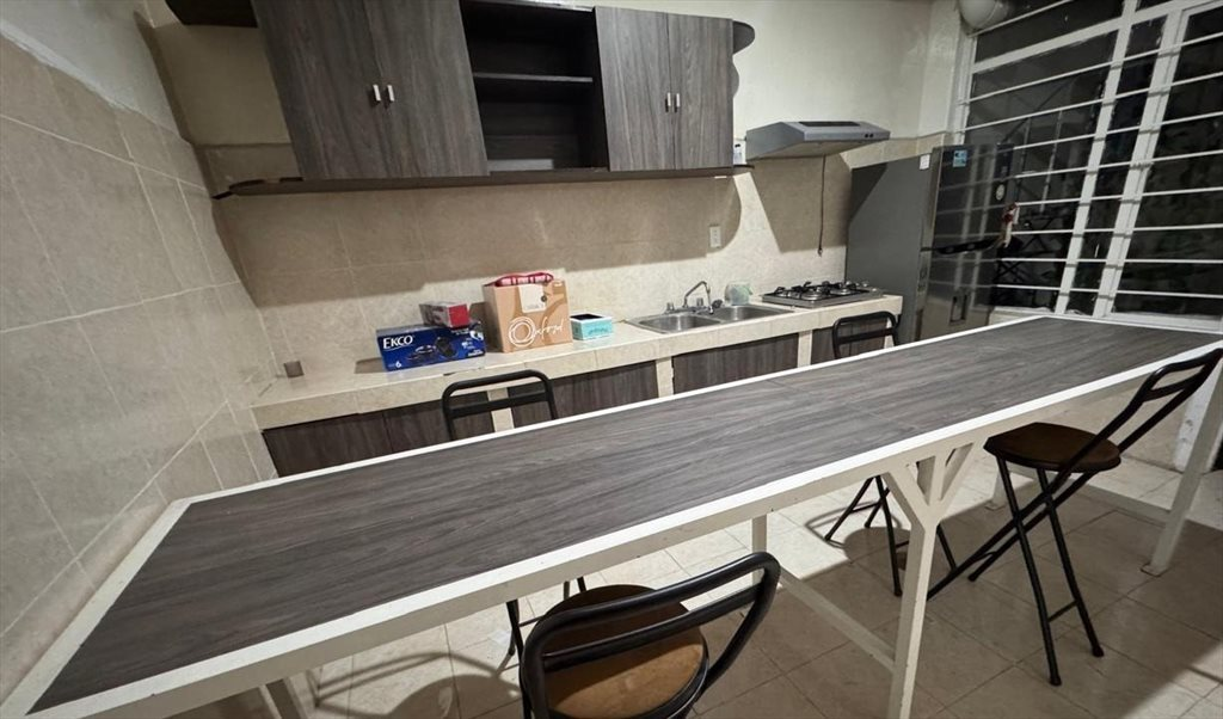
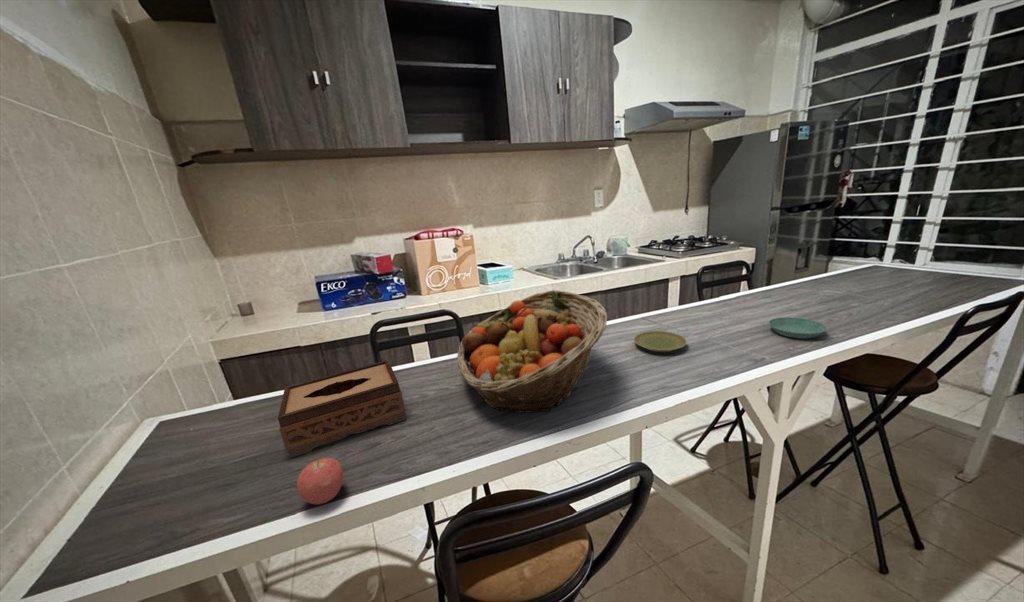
+ apple [296,457,344,505]
+ tissue box [277,359,407,459]
+ plate [633,330,688,353]
+ fruit basket [456,289,609,414]
+ saucer [768,317,828,339]
